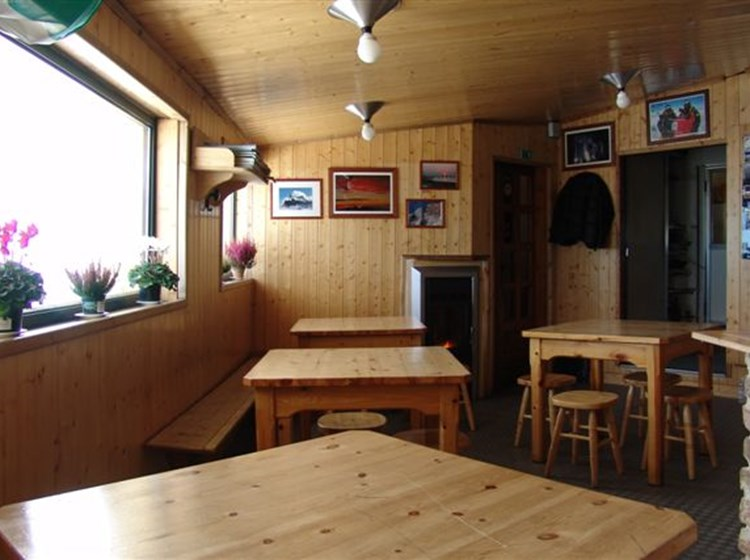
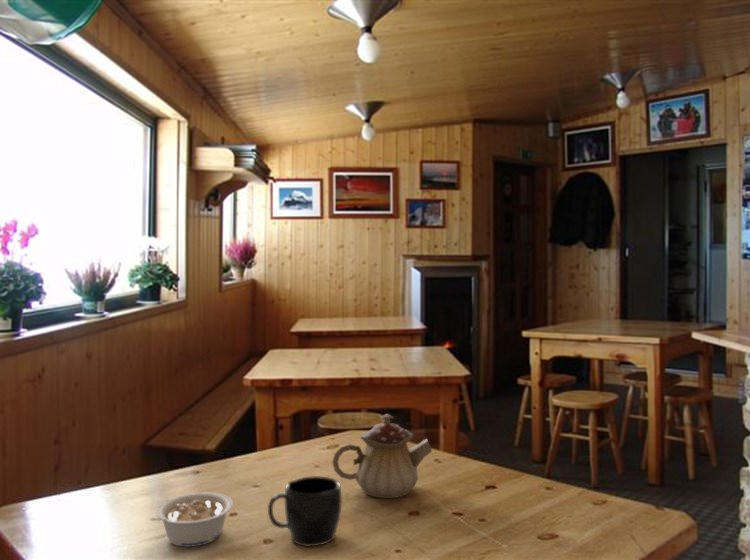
+ teapot [331,413,433,499]
+ legume [147,491,234,548]
+ mug [267,475,343,547]
